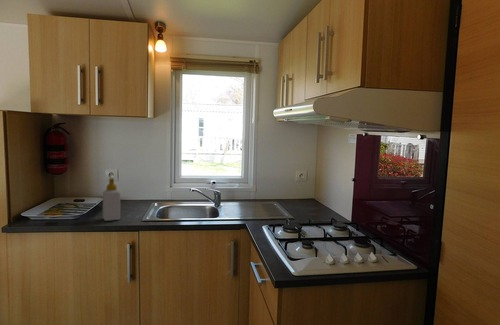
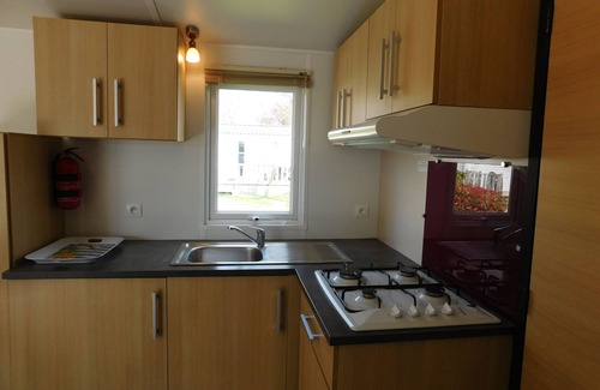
- soap bottle [102,177,121,222]
